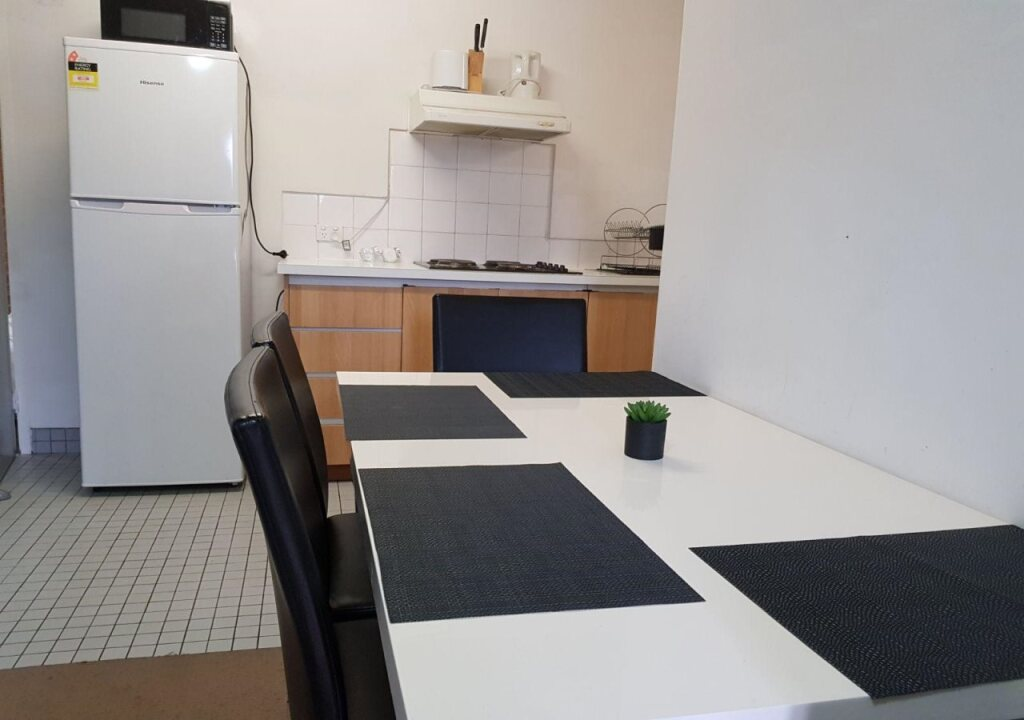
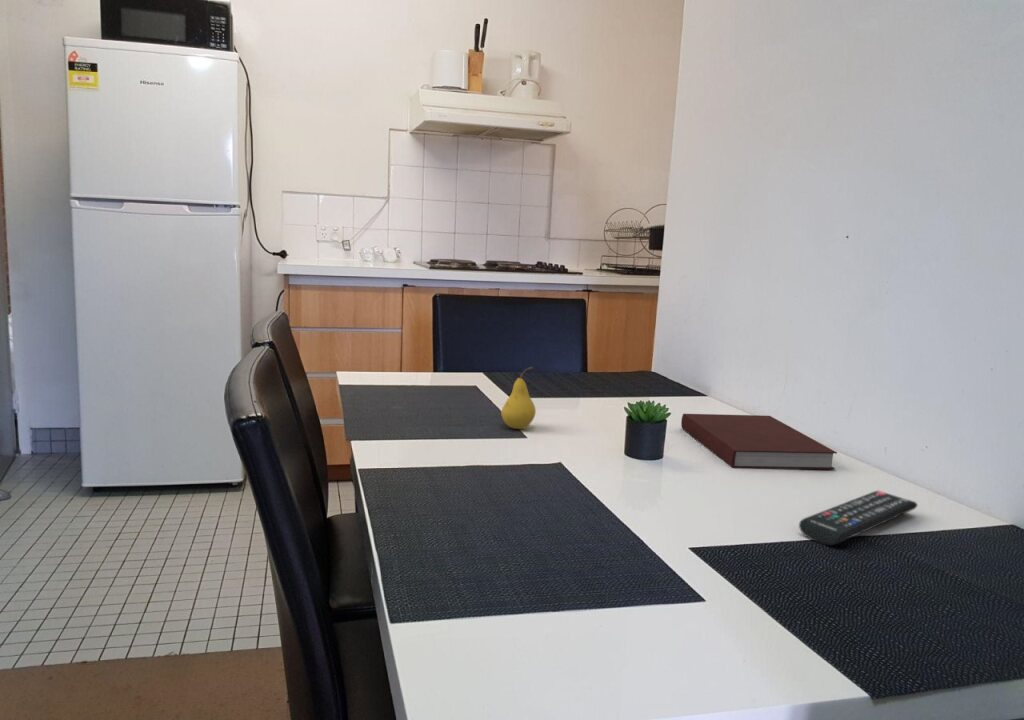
+ notebook [680,413,838,470]
+ remote control [798,490,918,546]
+ fruit [500,366,537,430]
